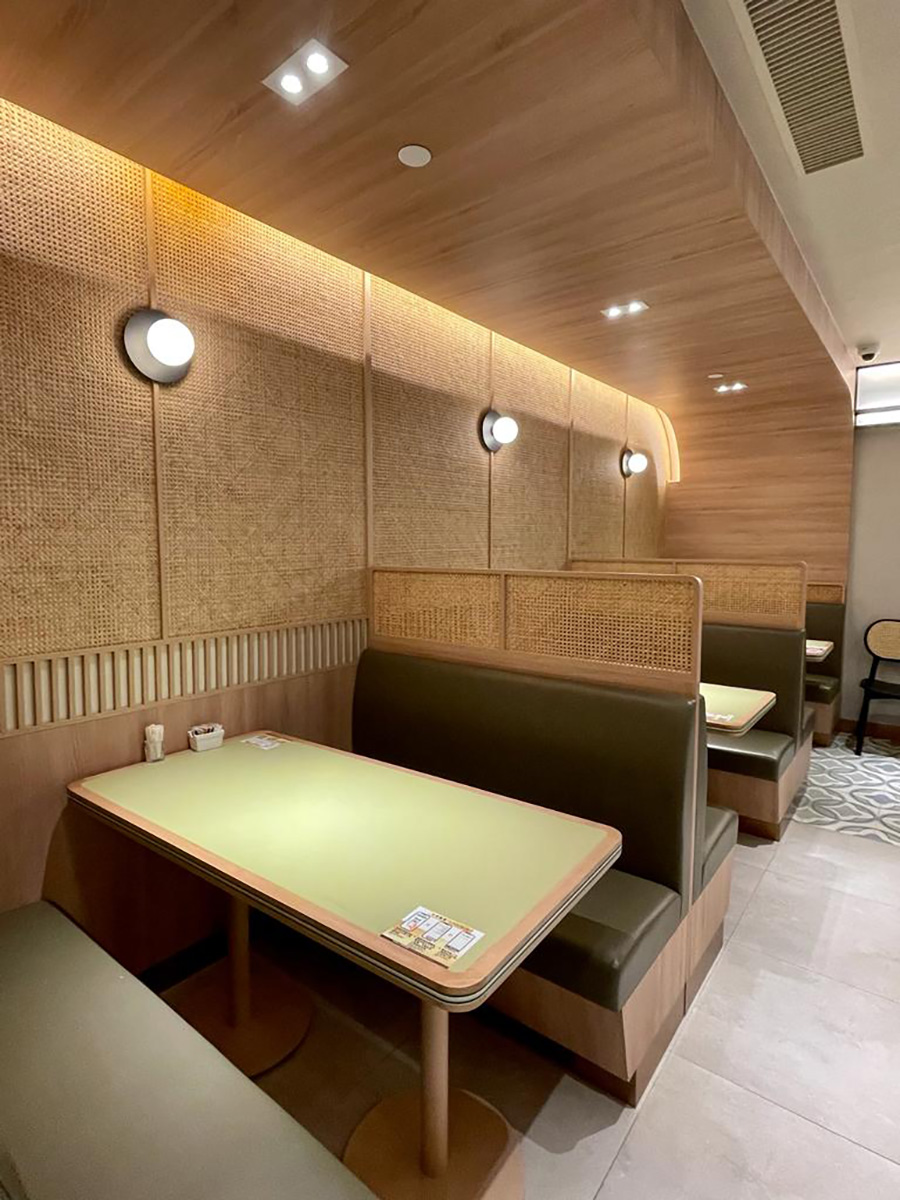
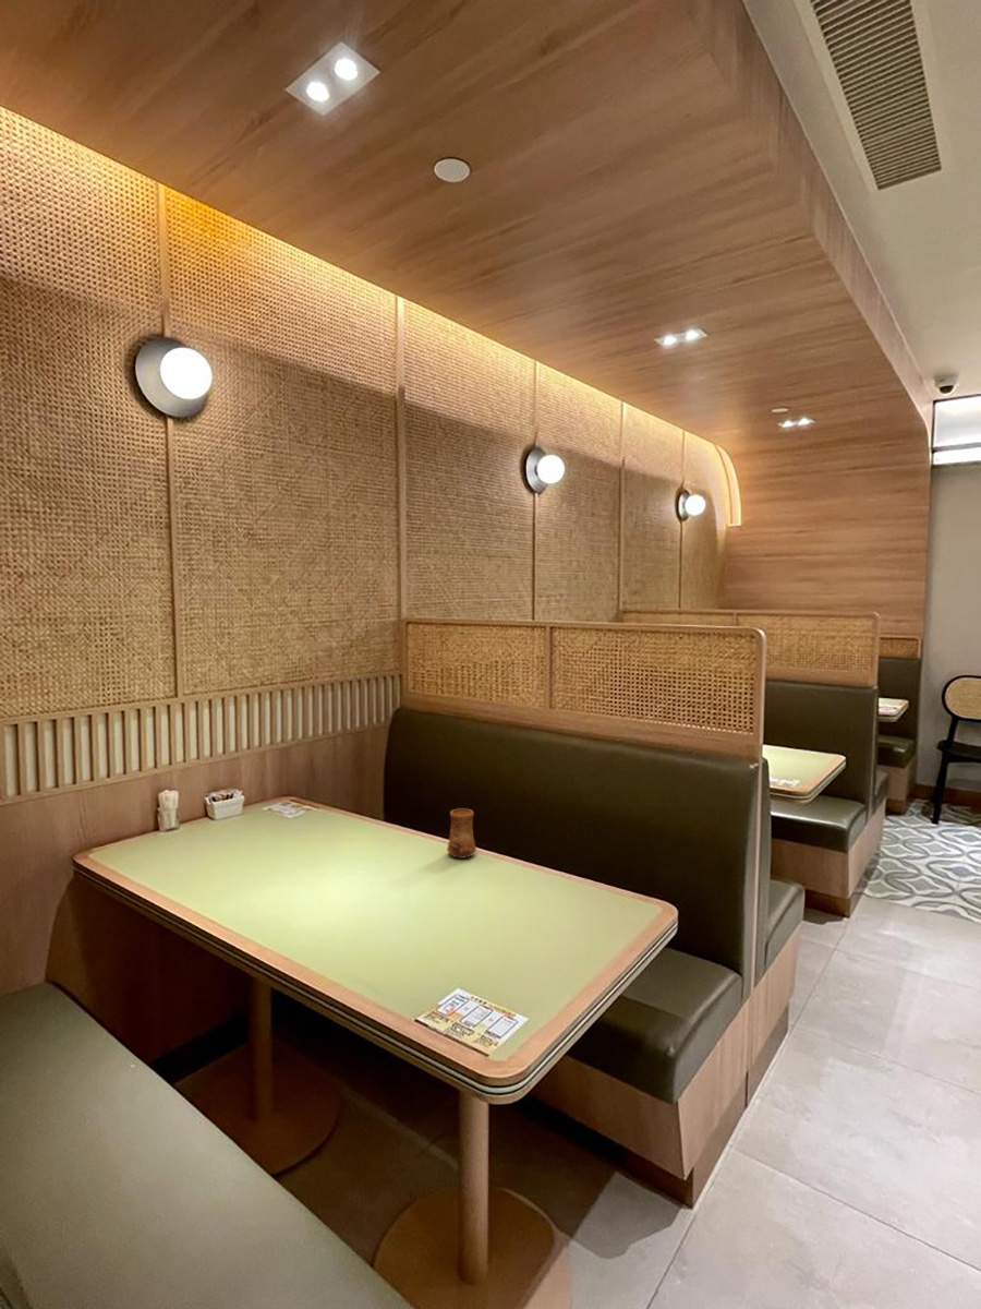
+ cup [446,807,477,860]
